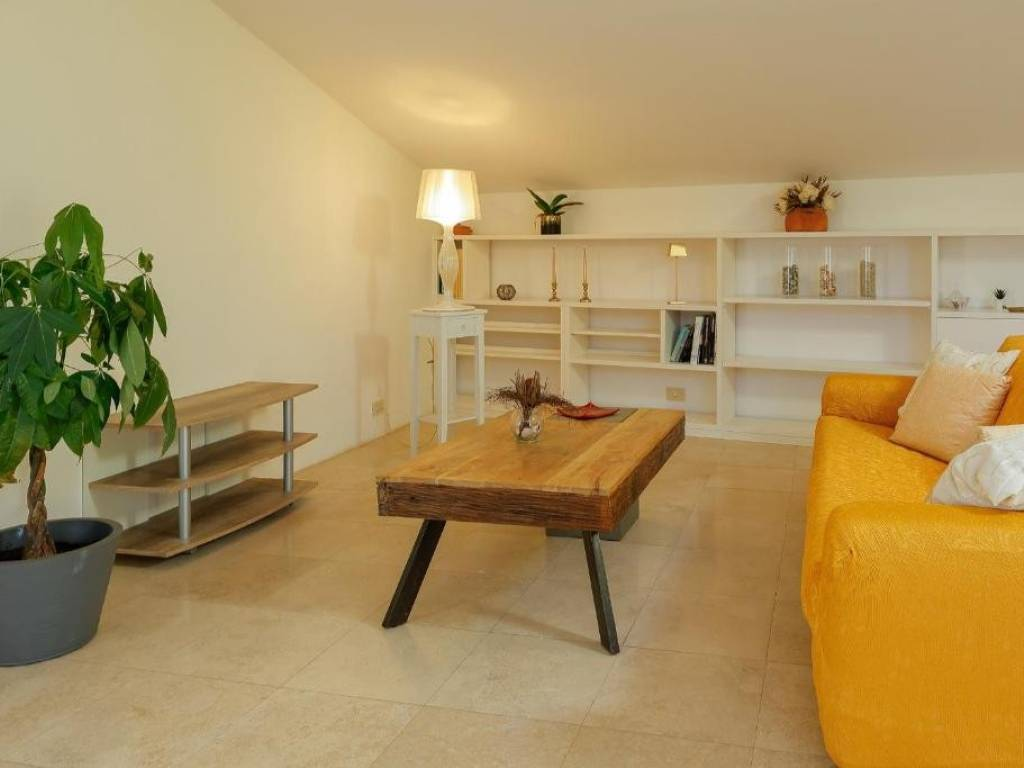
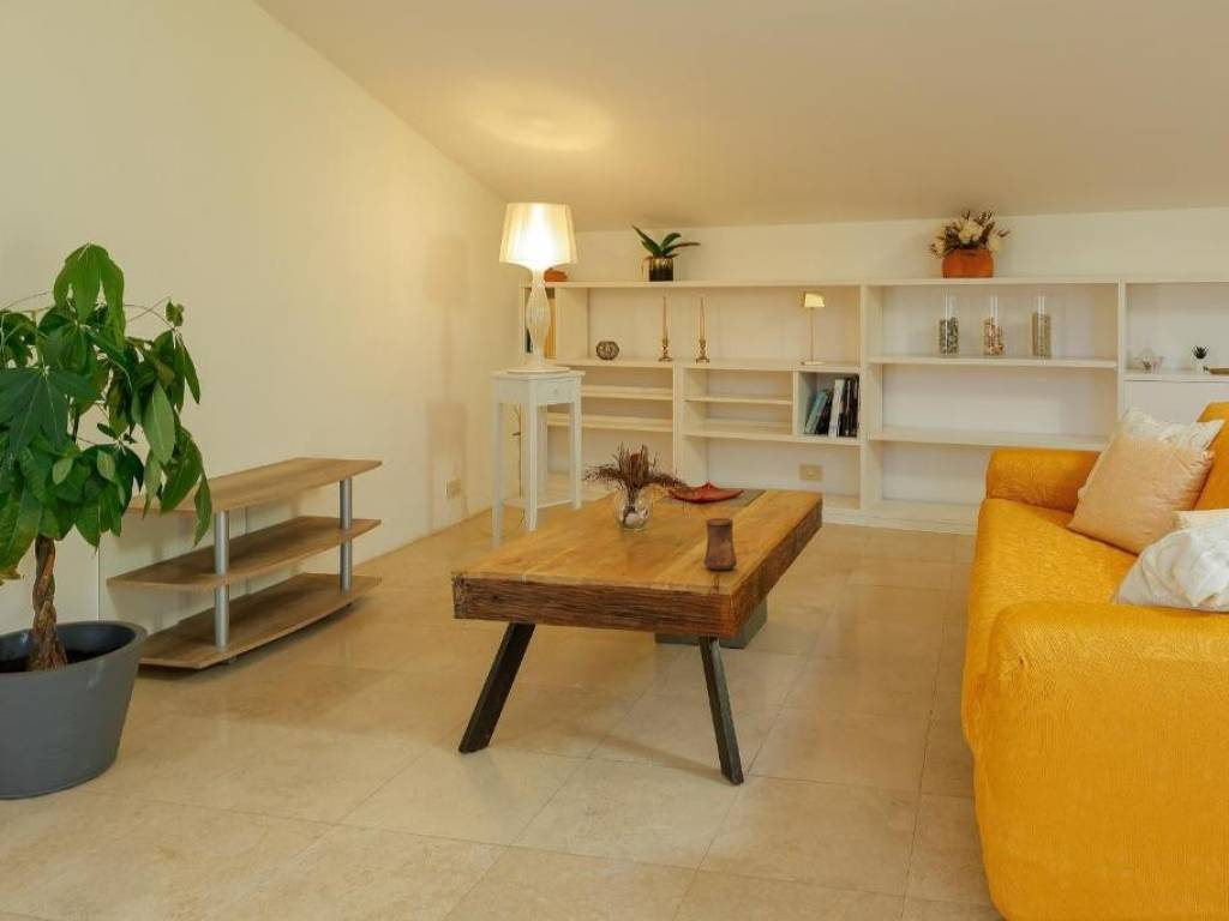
+ cup [703,517,738,571]
